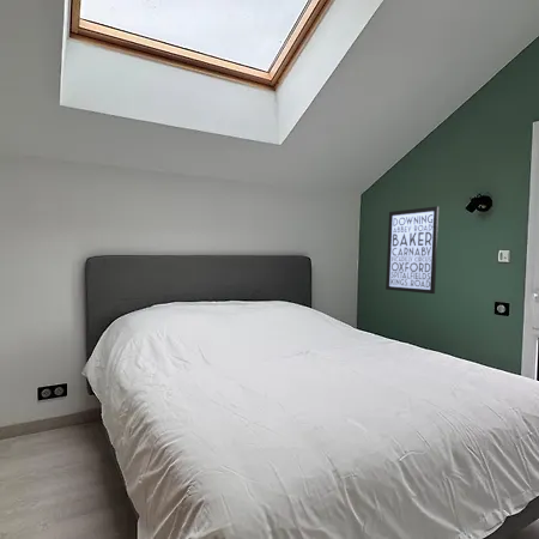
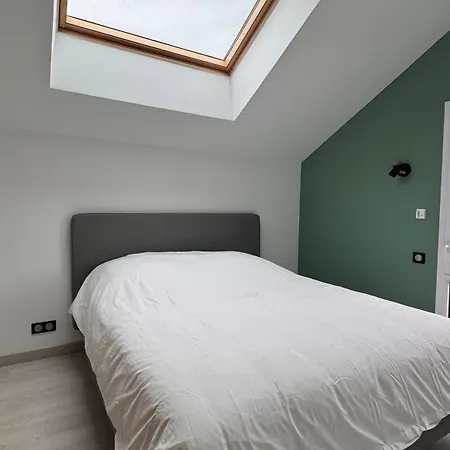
- wall art [384,205,440,295]
